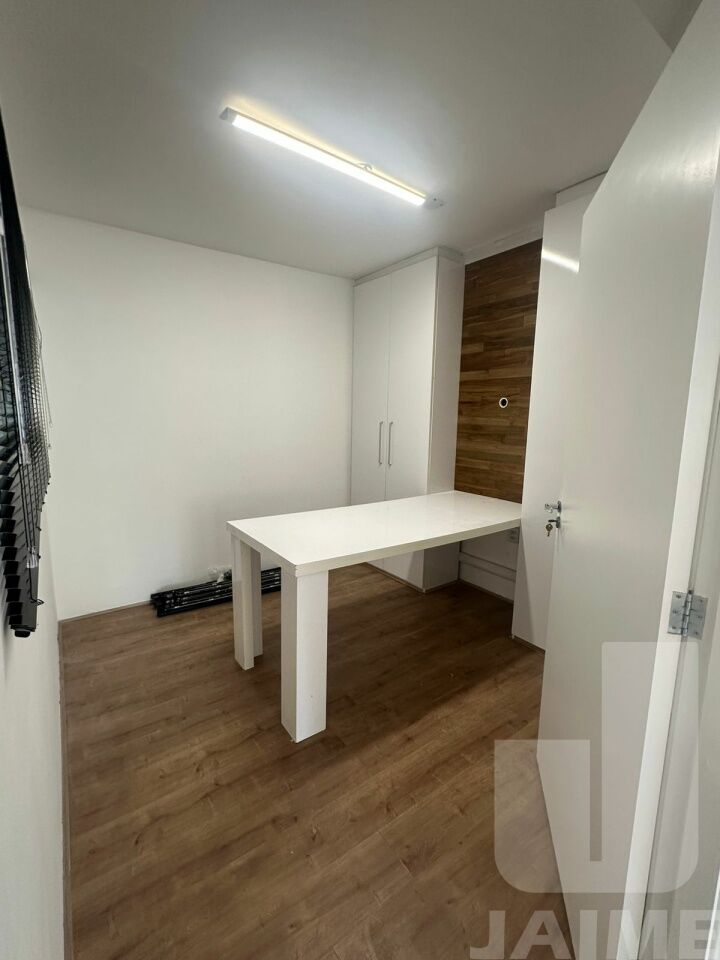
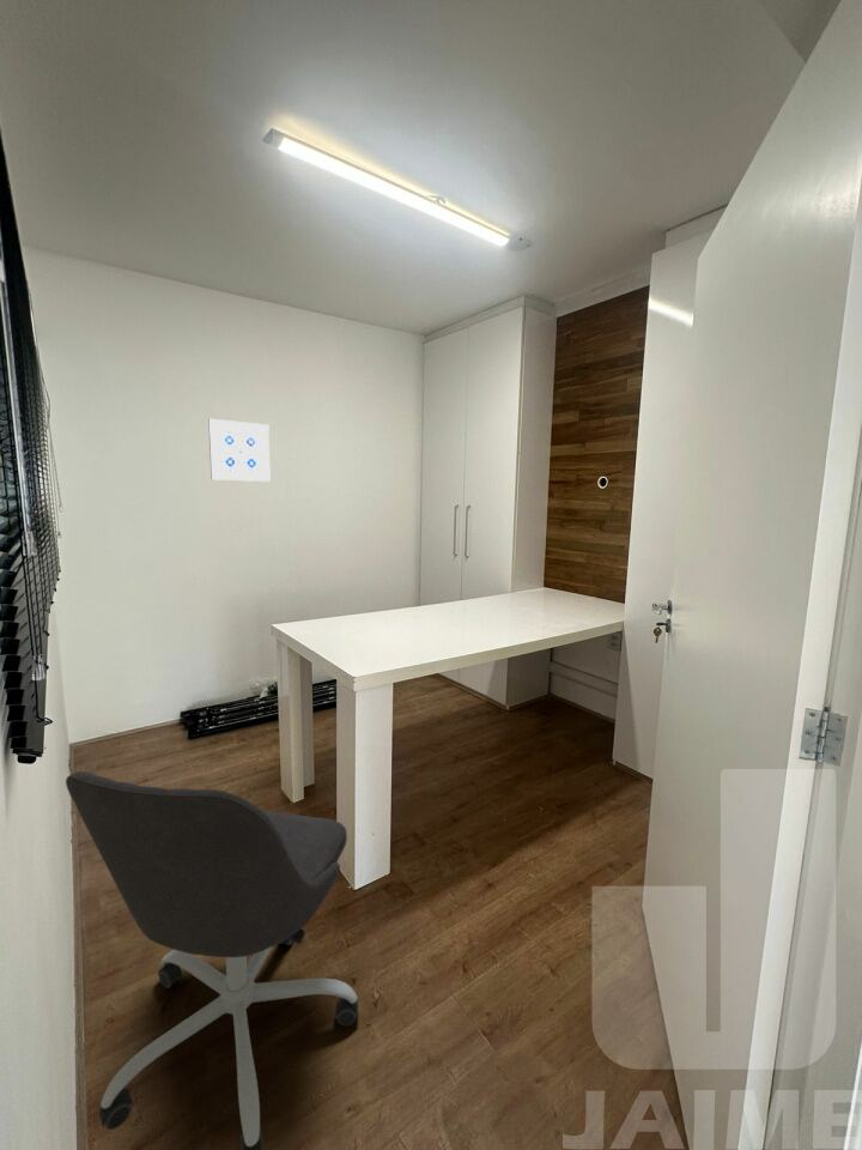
+ wall art [207,418,272,483]
+ office chair [65,770,359,1150]
